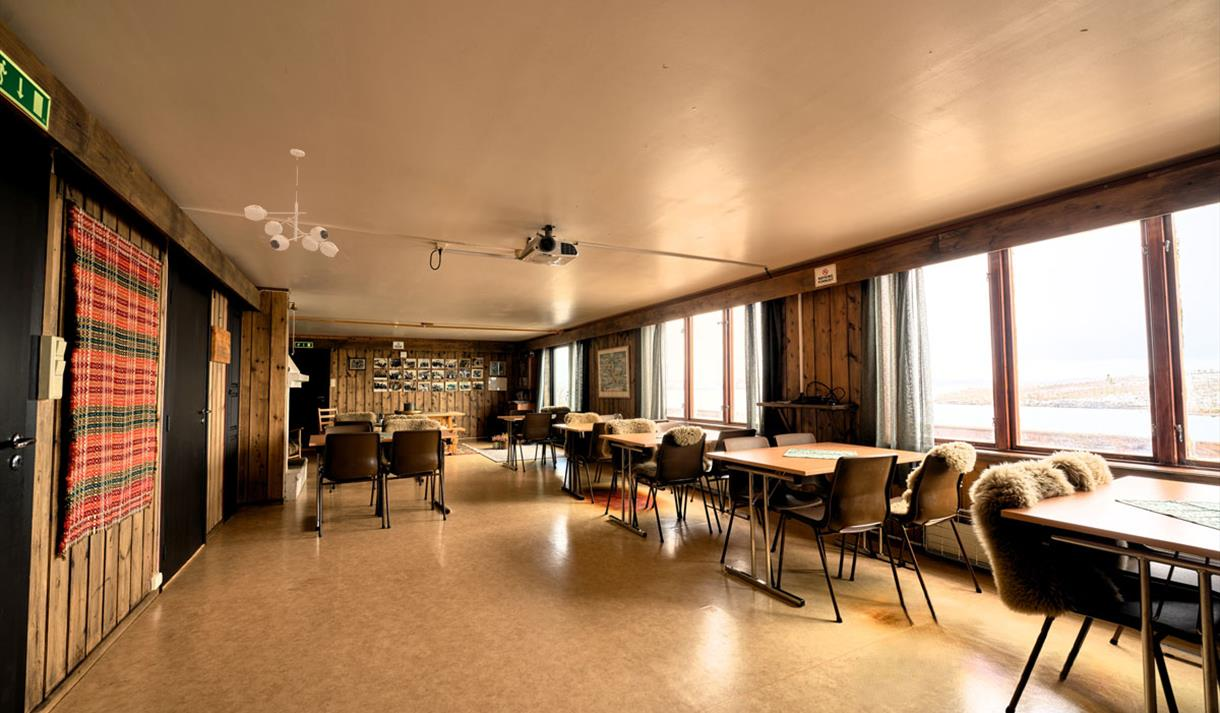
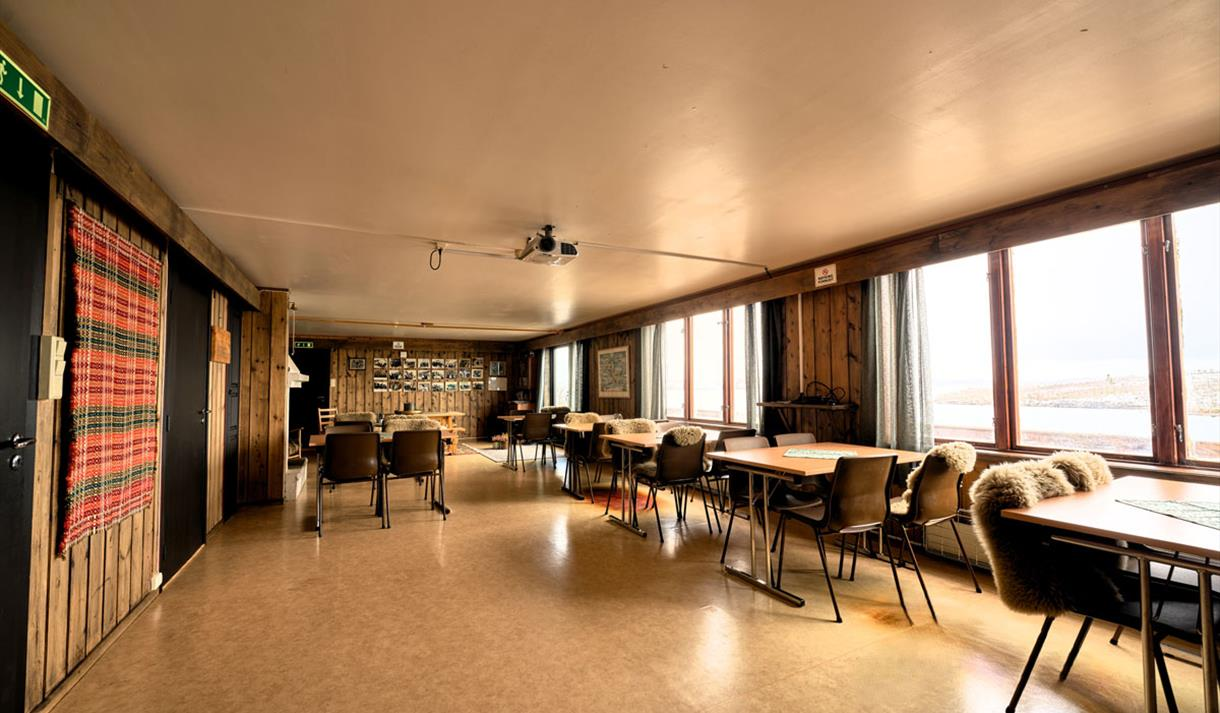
- ceiling light fixture [243,148,340,258]
